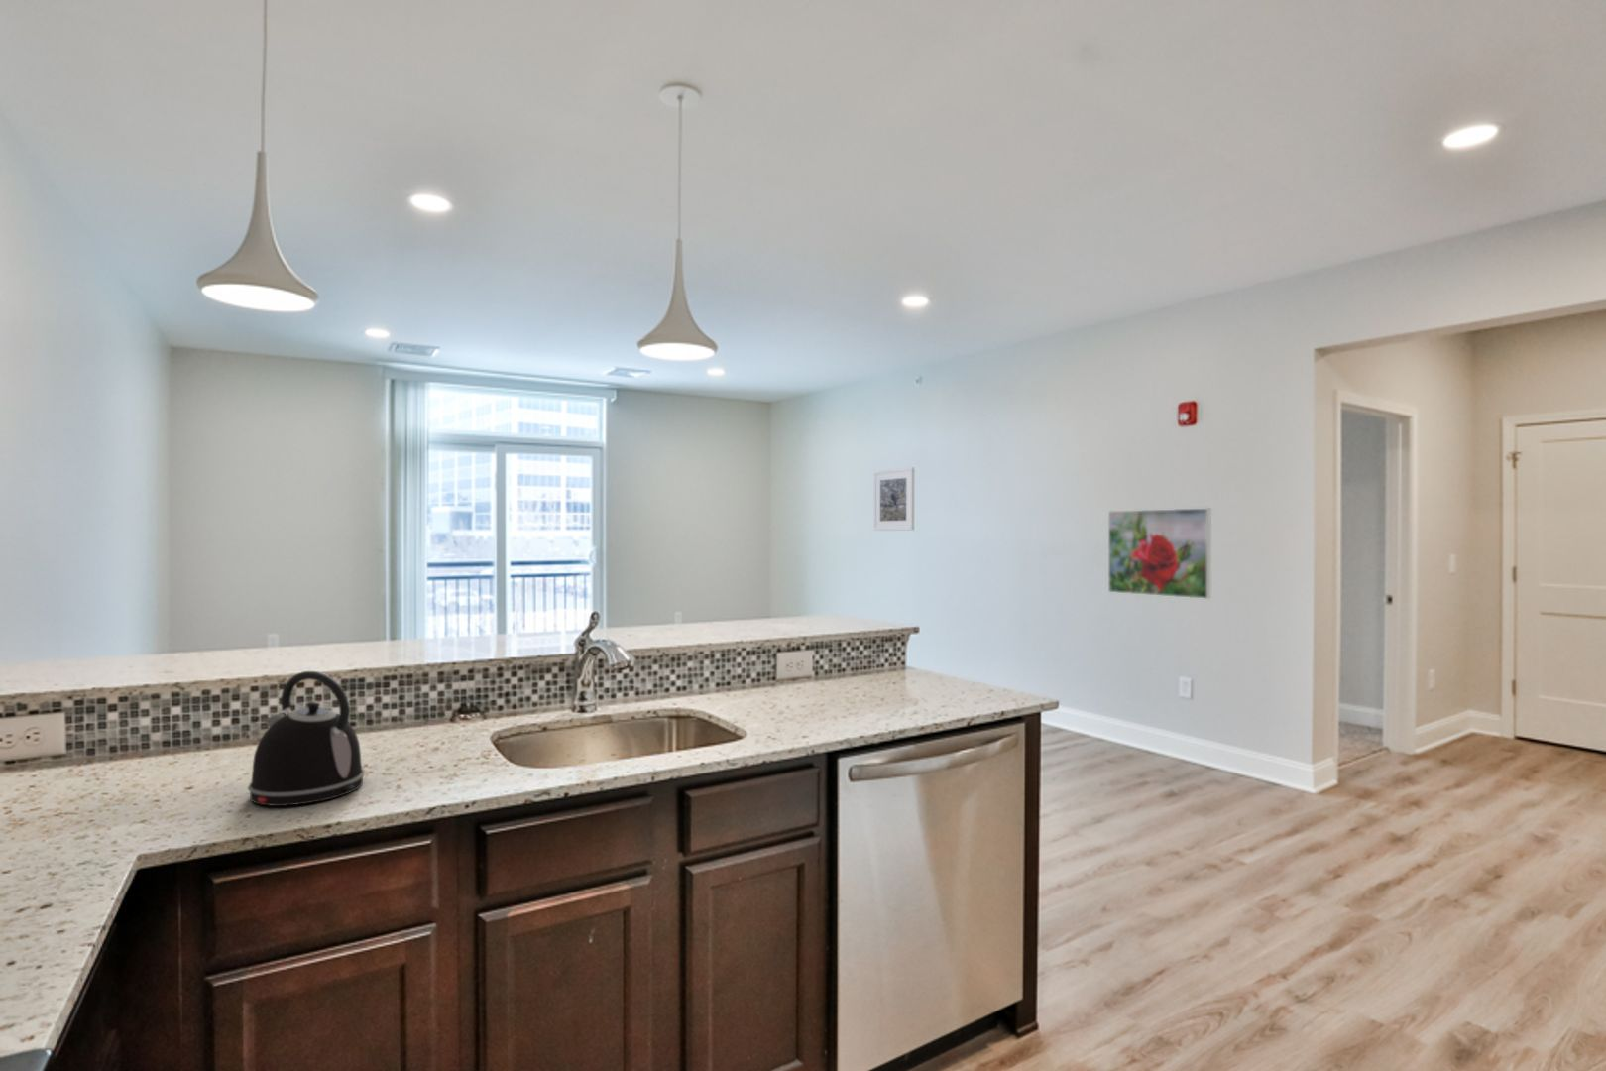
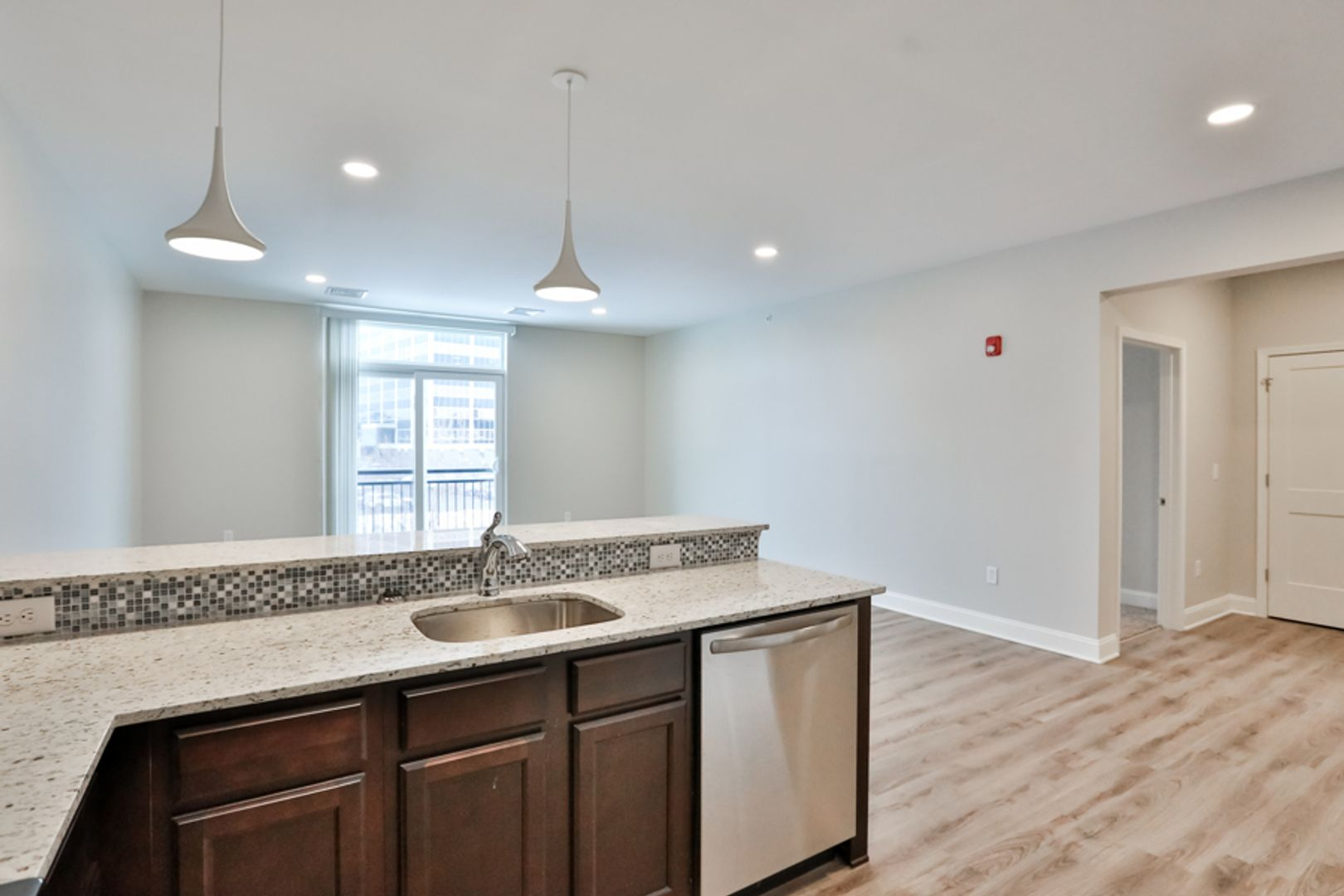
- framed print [1108,507,1212,600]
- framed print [874,466,915,532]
- kettle [247,671,366,807]
